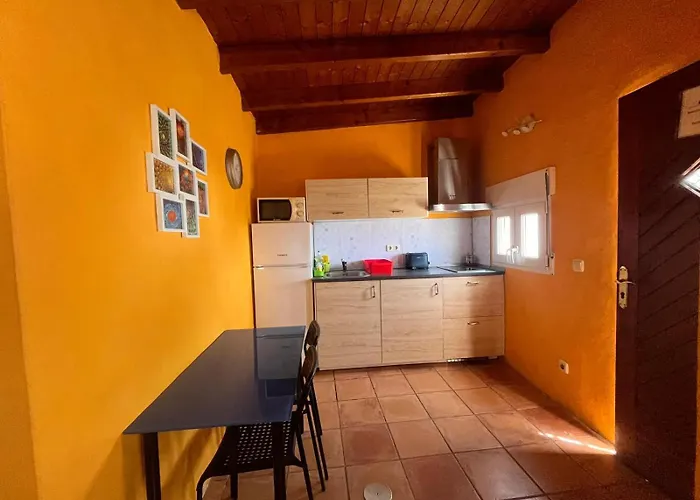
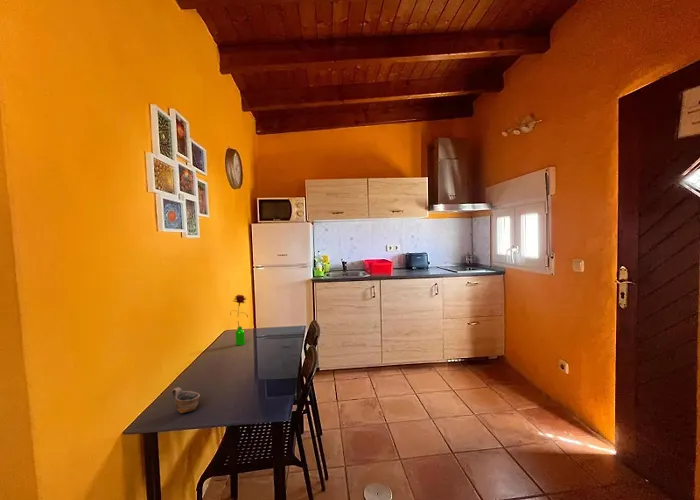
+ cup [171,386,201,414]
+ flower [229,294,249,346]
